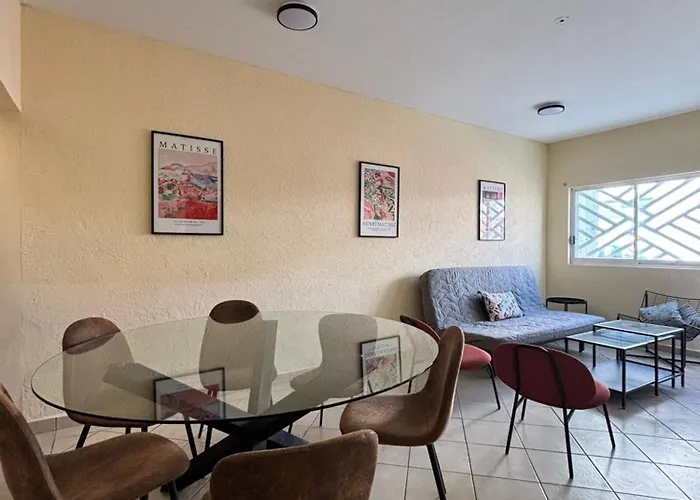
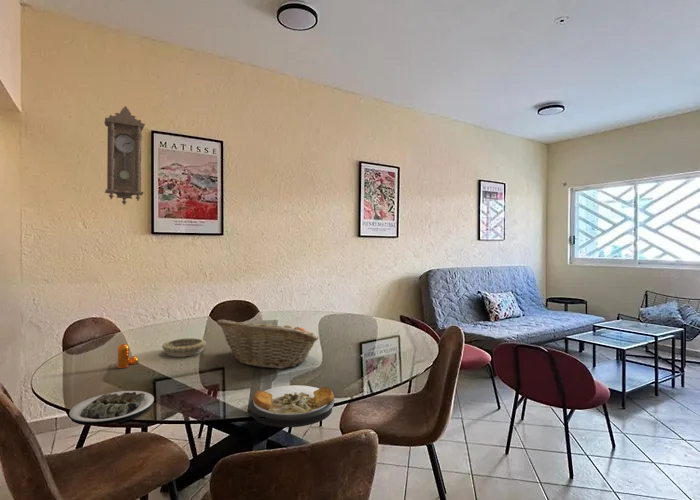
+ decorative bowl [161,338,207,358]
+ fruit basket [216,318,320,370]
+ plate [68,390,155,426]
+ pendulum clock [104,105,146,206]
+ pepper shaker [117,343,140,369]
+ plate [248,384,335,428]
